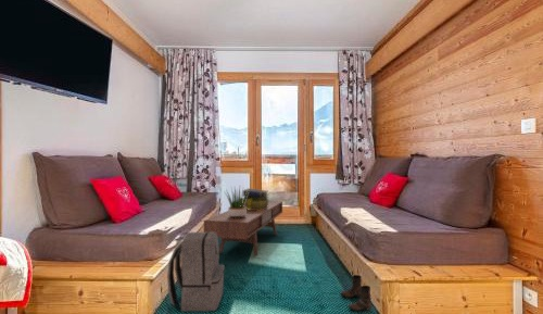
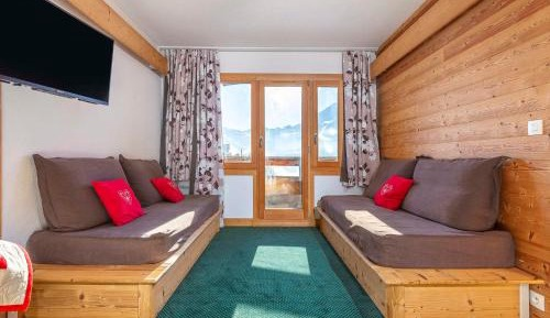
- potted plant [223,186,251,218]
- coffee table [203,200,283,256]
- backpack [166,231,226,312]
- stack of books [240,187,269,211]
- boots [340,274,372,312]
